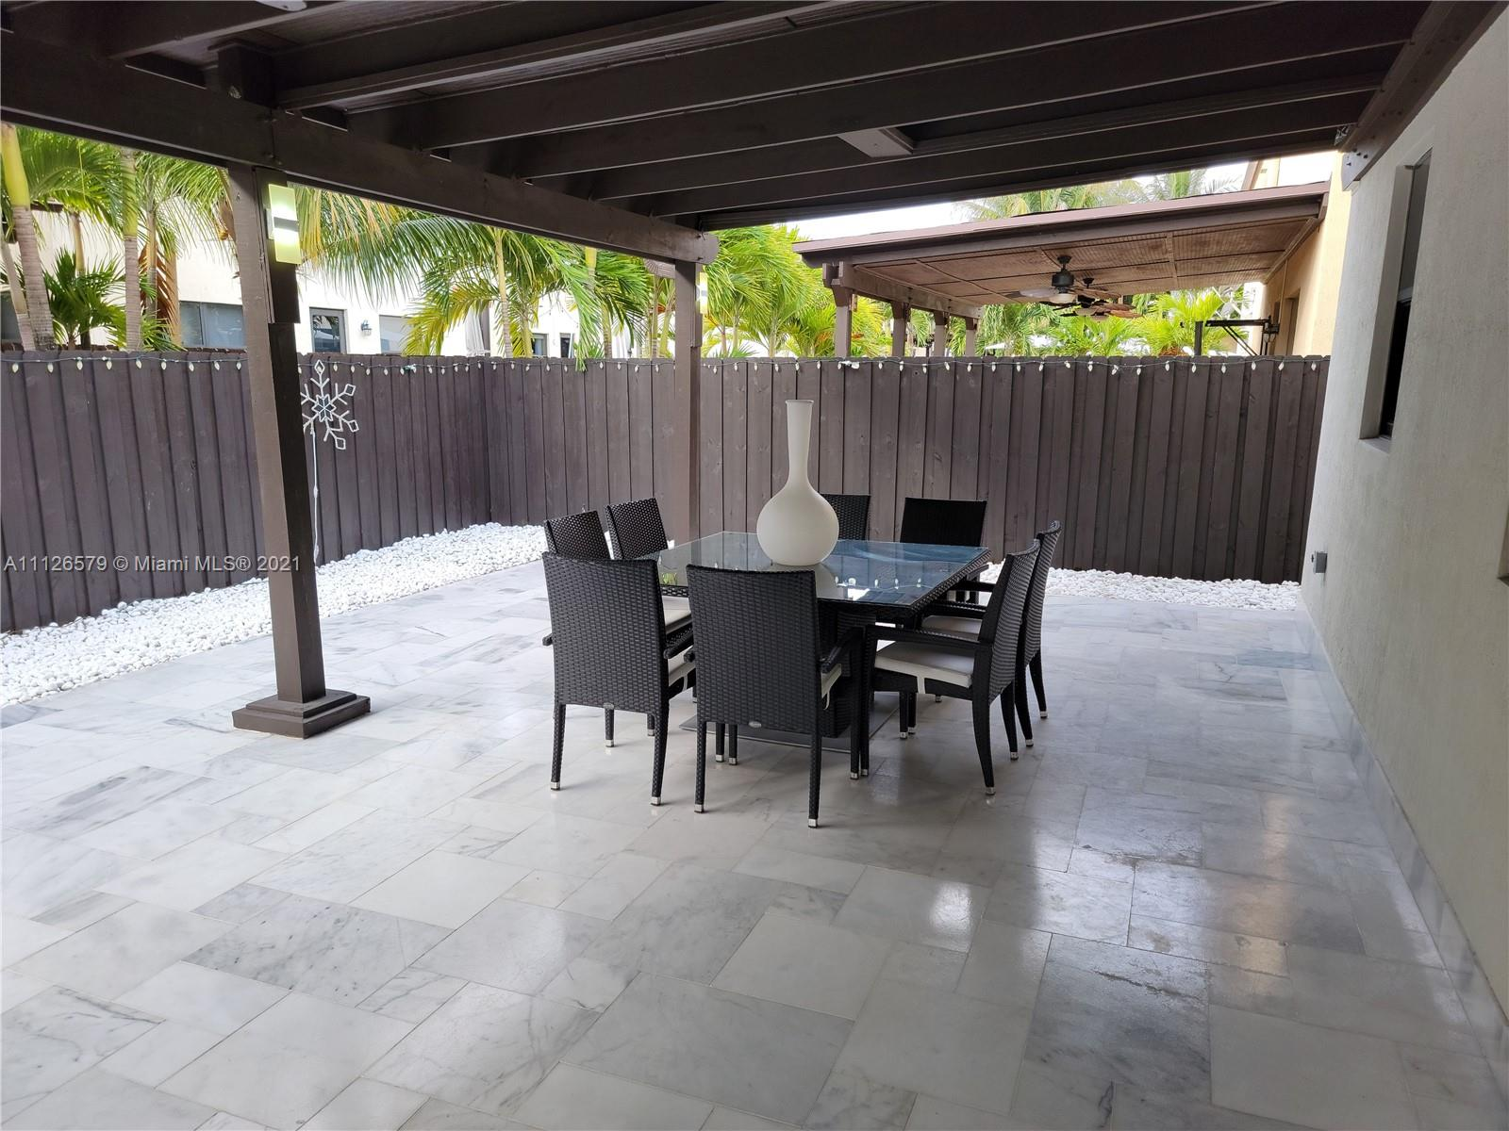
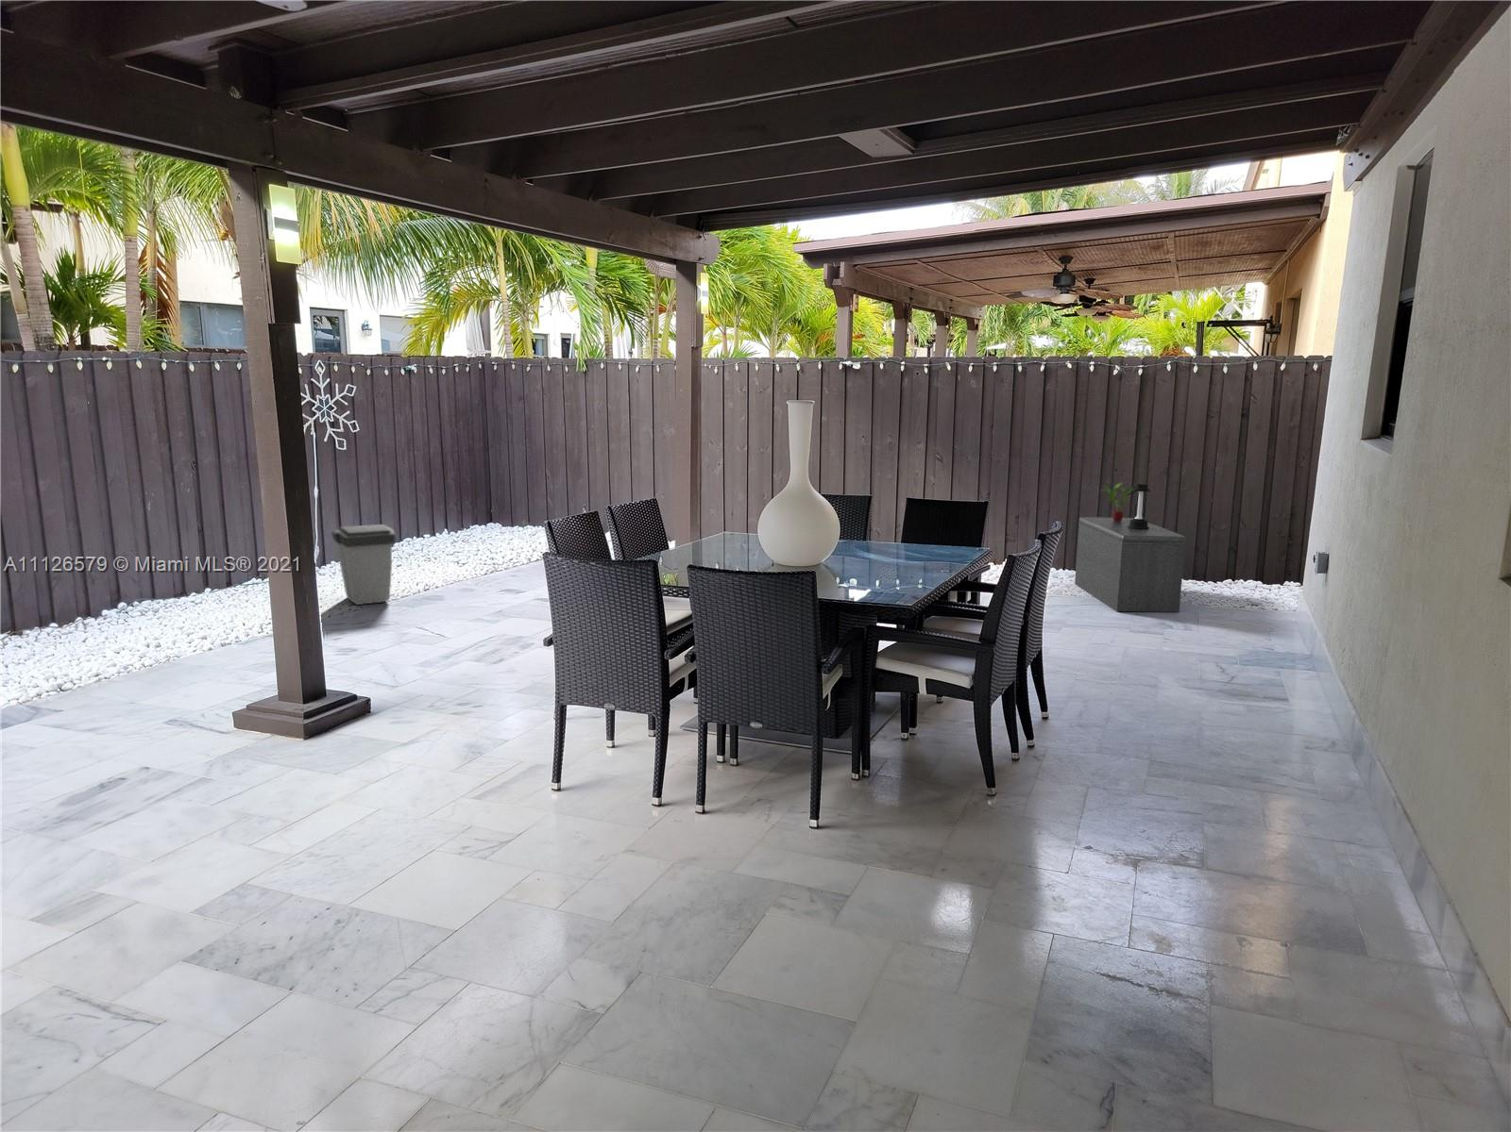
+ trash can [331,523,396,605]
+ potted plant [1099,482,1136,522]
+ bench [1073,516,1187,614]
+ lantern [1121,482,1152,529]
